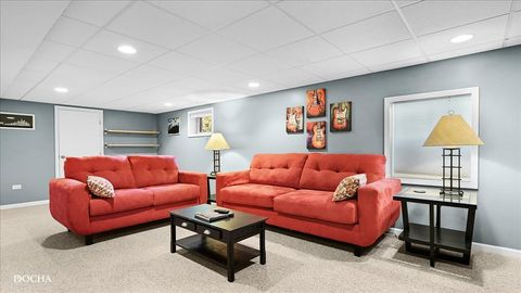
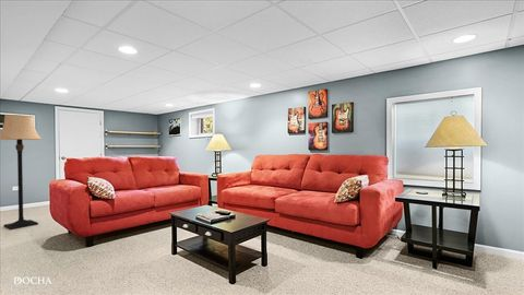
+ lamp [0,114,43,231]
